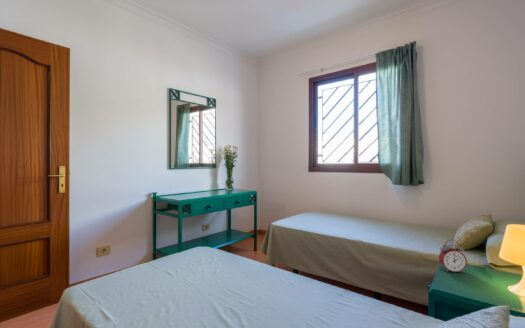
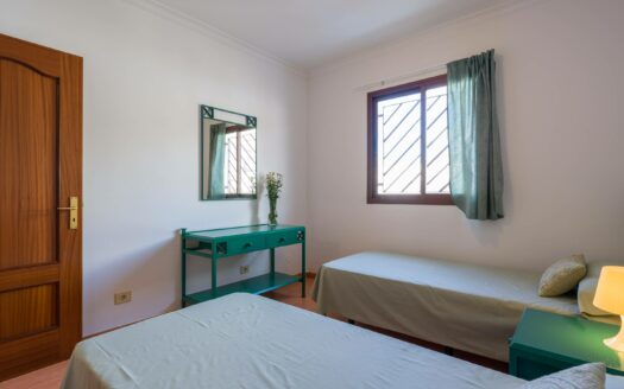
- alarm clock [438,239,468,273]
